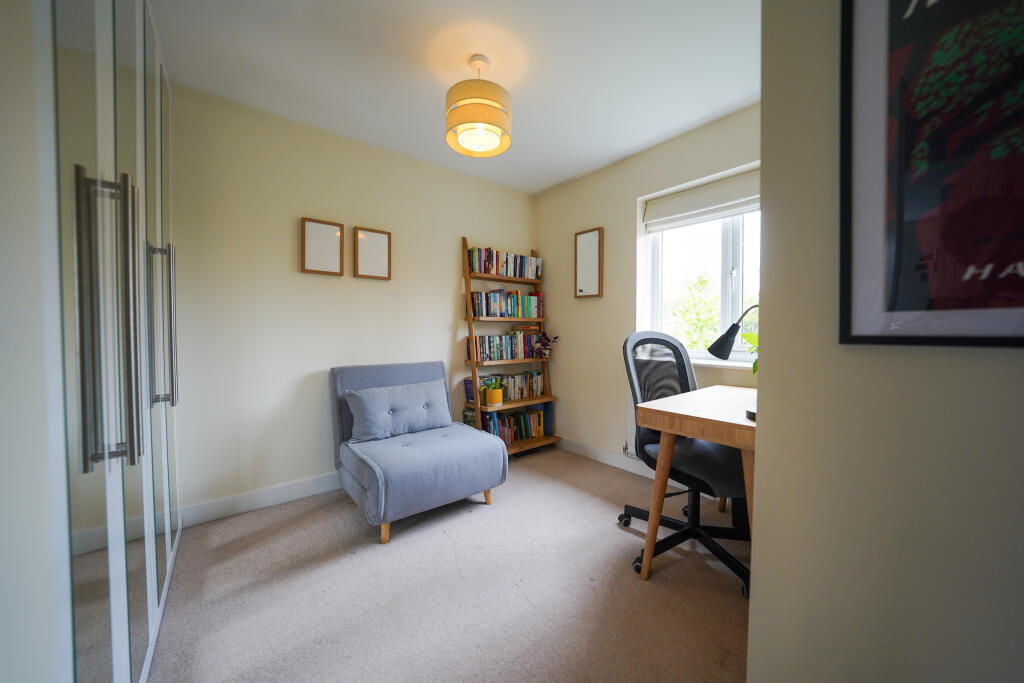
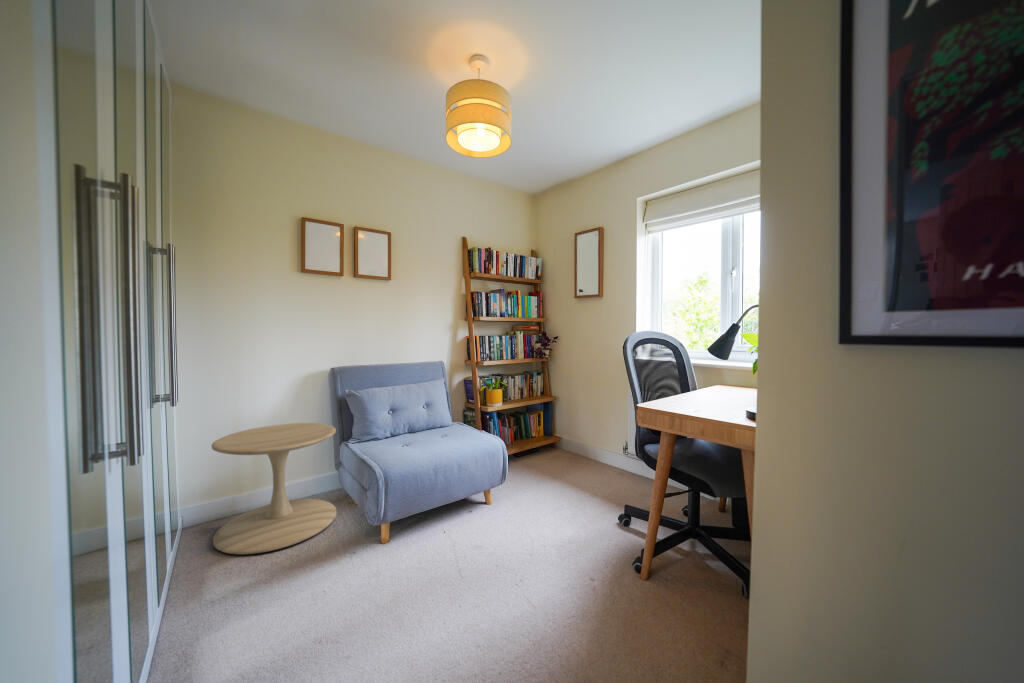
+ side table [211,422,338,555]
